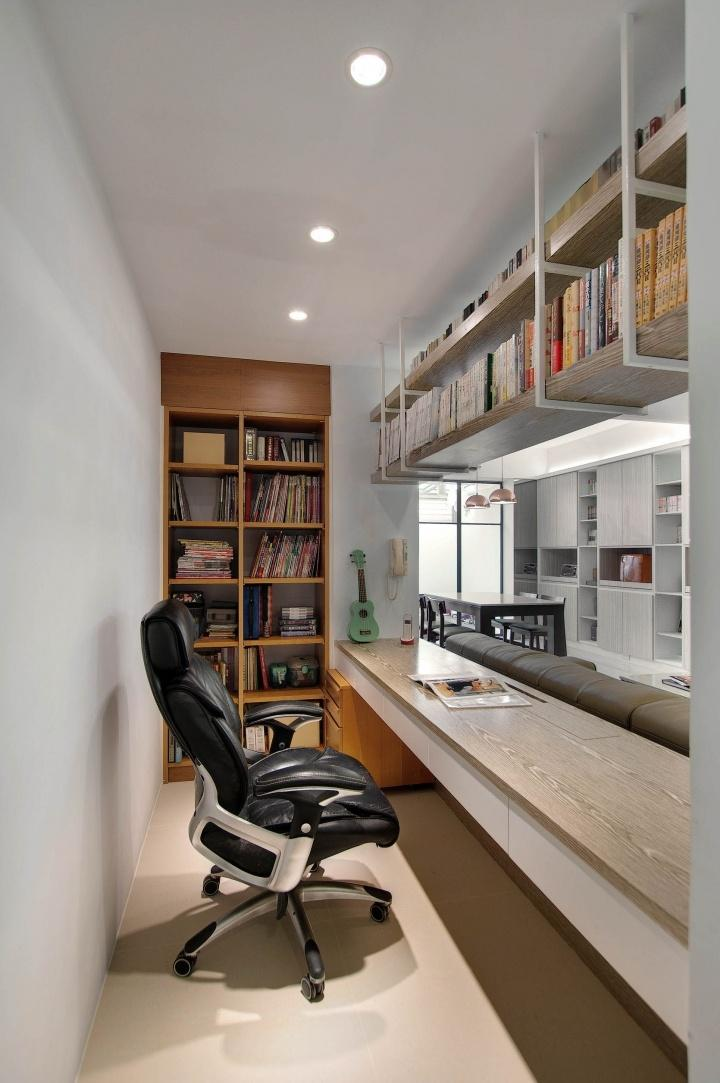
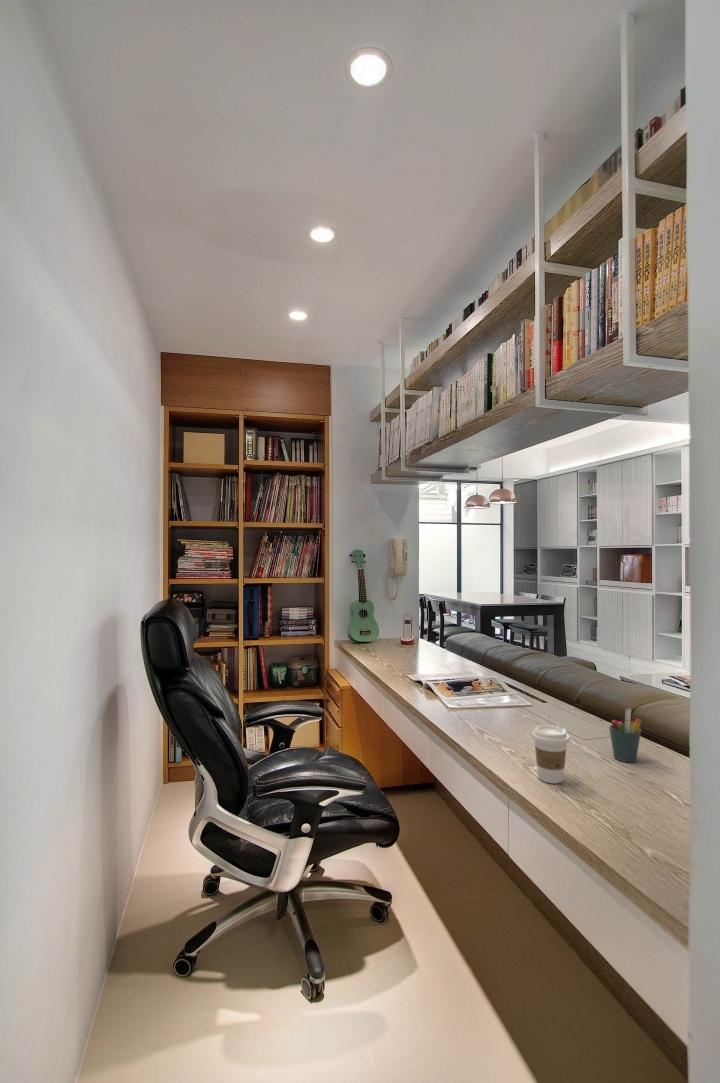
+ pen holder [608,707,642,763]
+ coffee cup [531,724,571,784]
